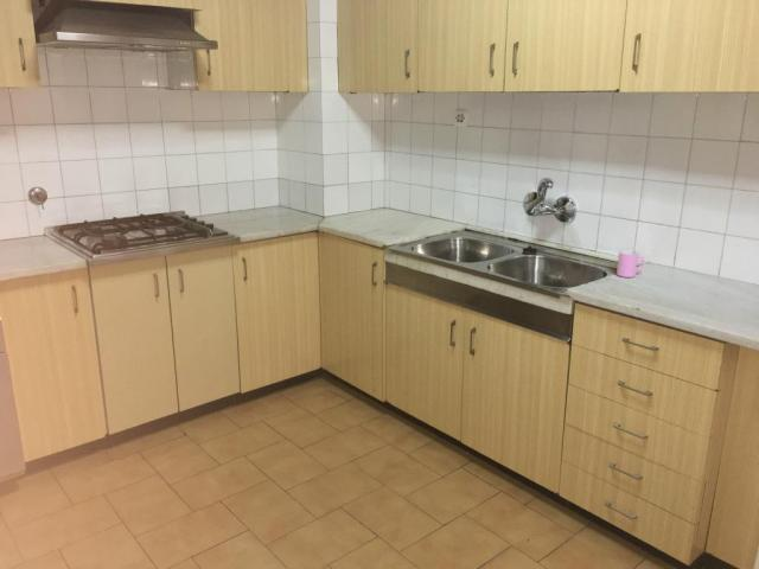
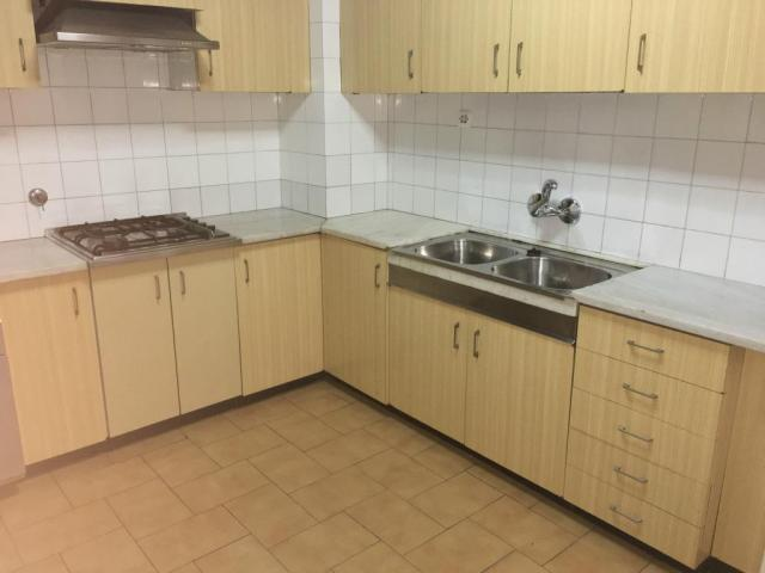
- cup [616,249,646,279]
